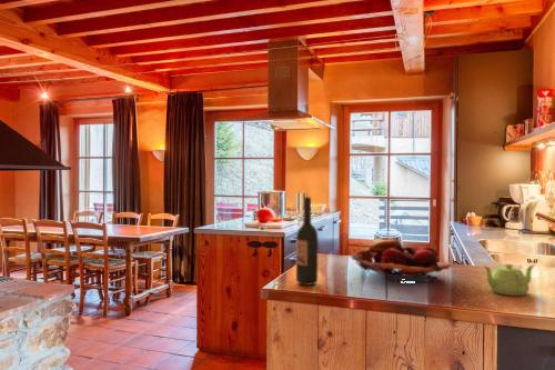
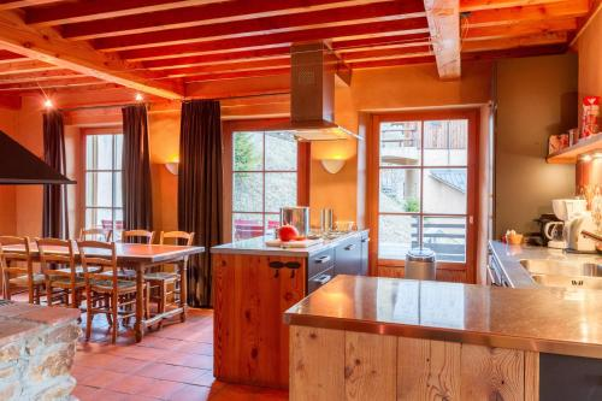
- teapot [482,263,535,297]
- fruit basket [351,237,453,283]
- wine bottle [295,197,320,286]
